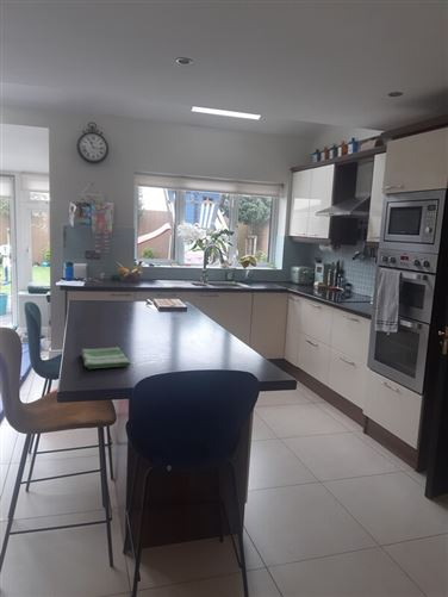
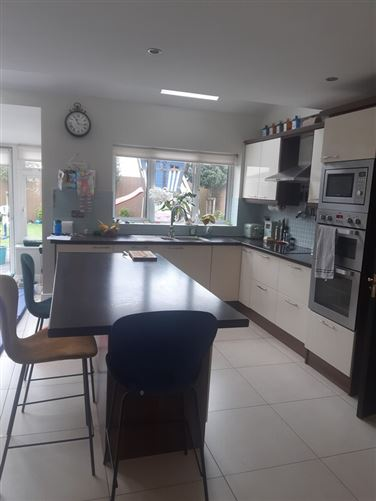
- dish towel [80,346,132,369]
